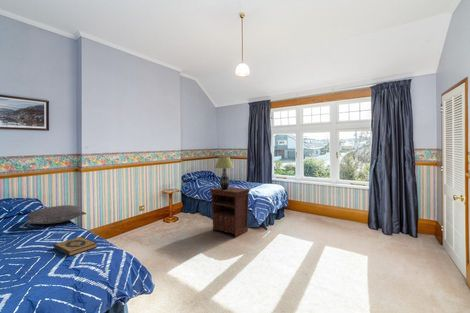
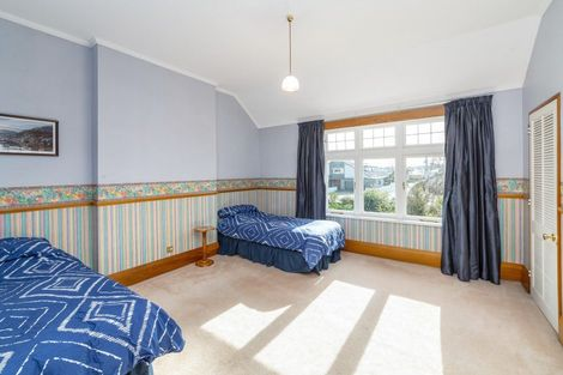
- pillow [25,204,87,225]
- table lamp [214,156,235,190]
- nightstand [209,186,251,238]
- hardback book [53,236,98,257]
